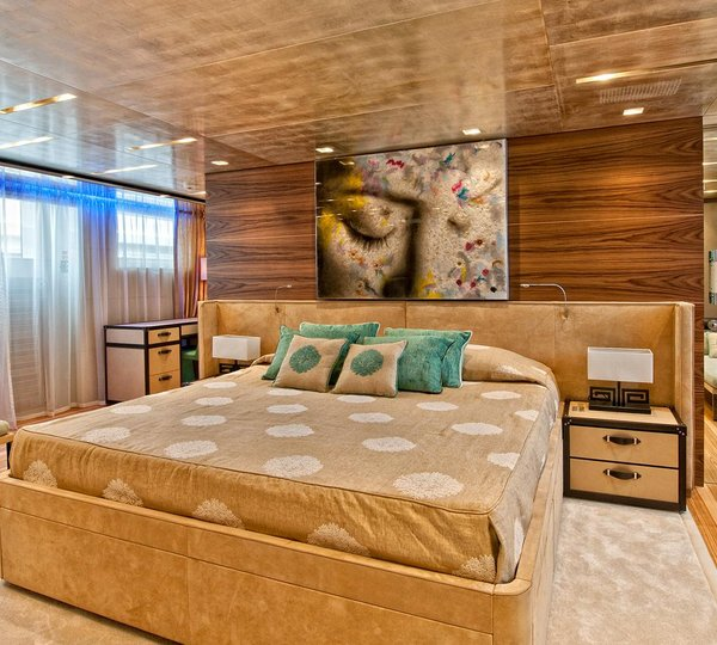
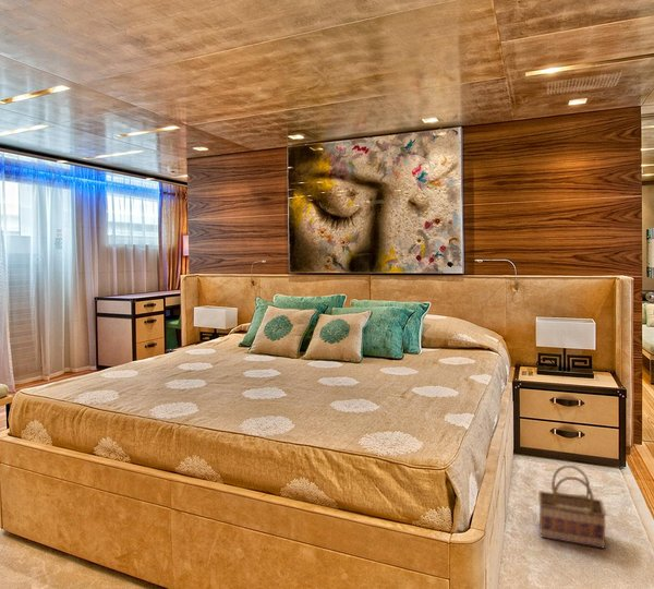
+ basket [537,465,607,550]
